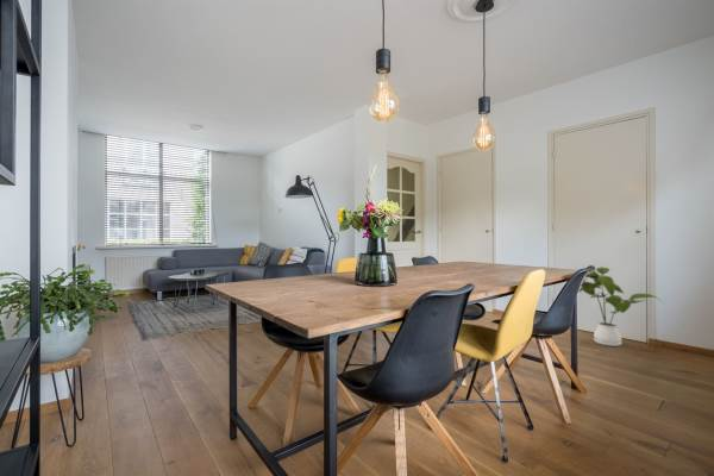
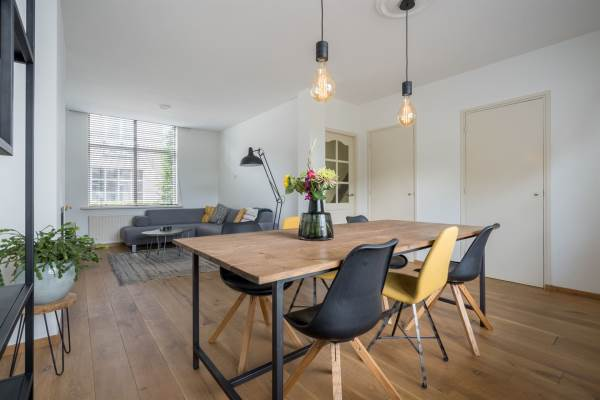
- house plant [577,267,663,347]
